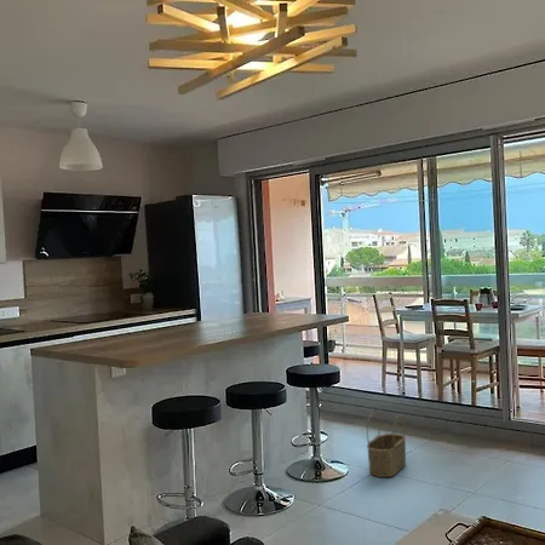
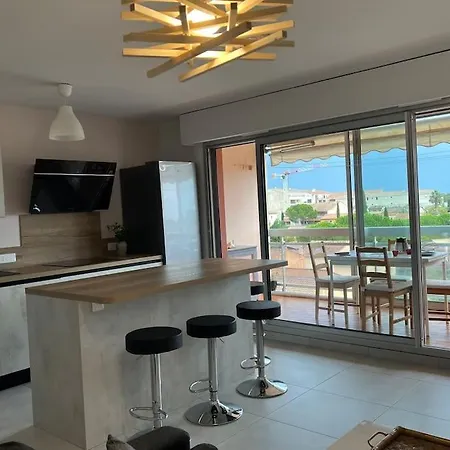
- wicker basket [366,412,407,478]
